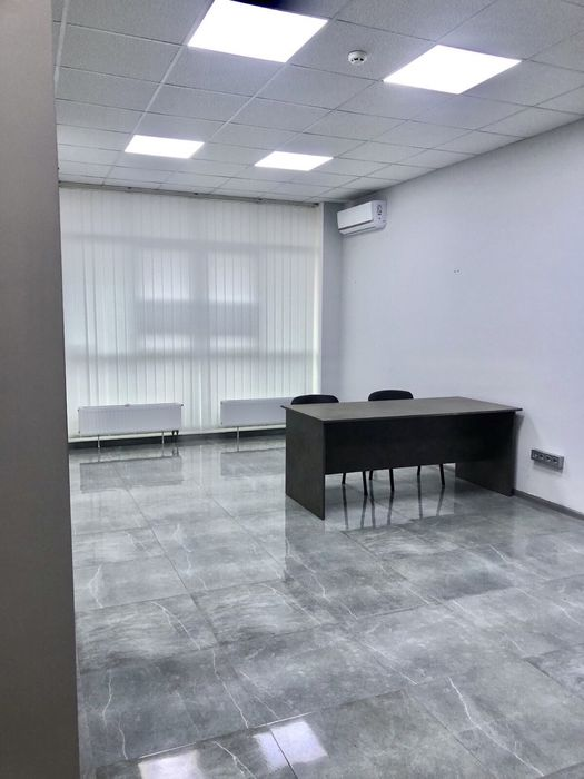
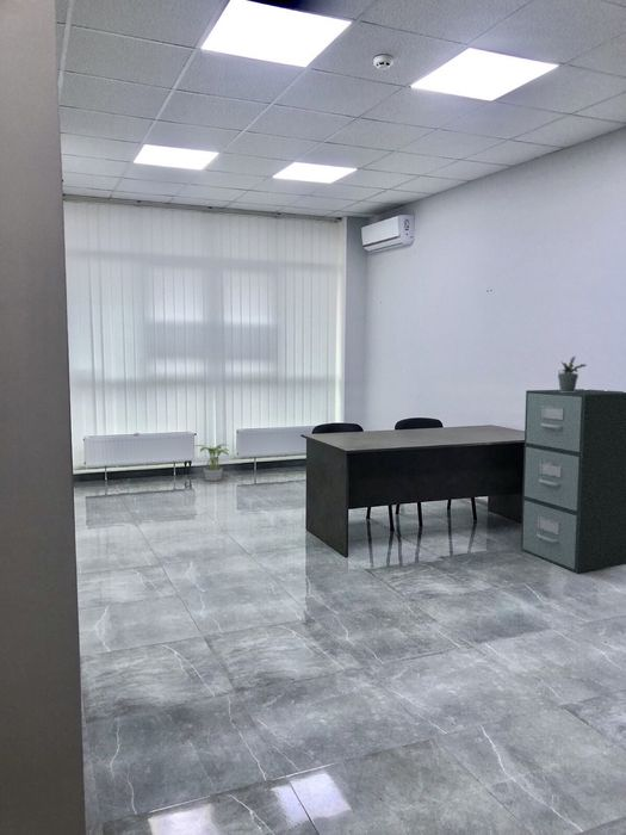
+ potted plant [193,443,230,482]
+ potted plant [557,355,588,392]
+ filing cabinet [520,388,626,574]
